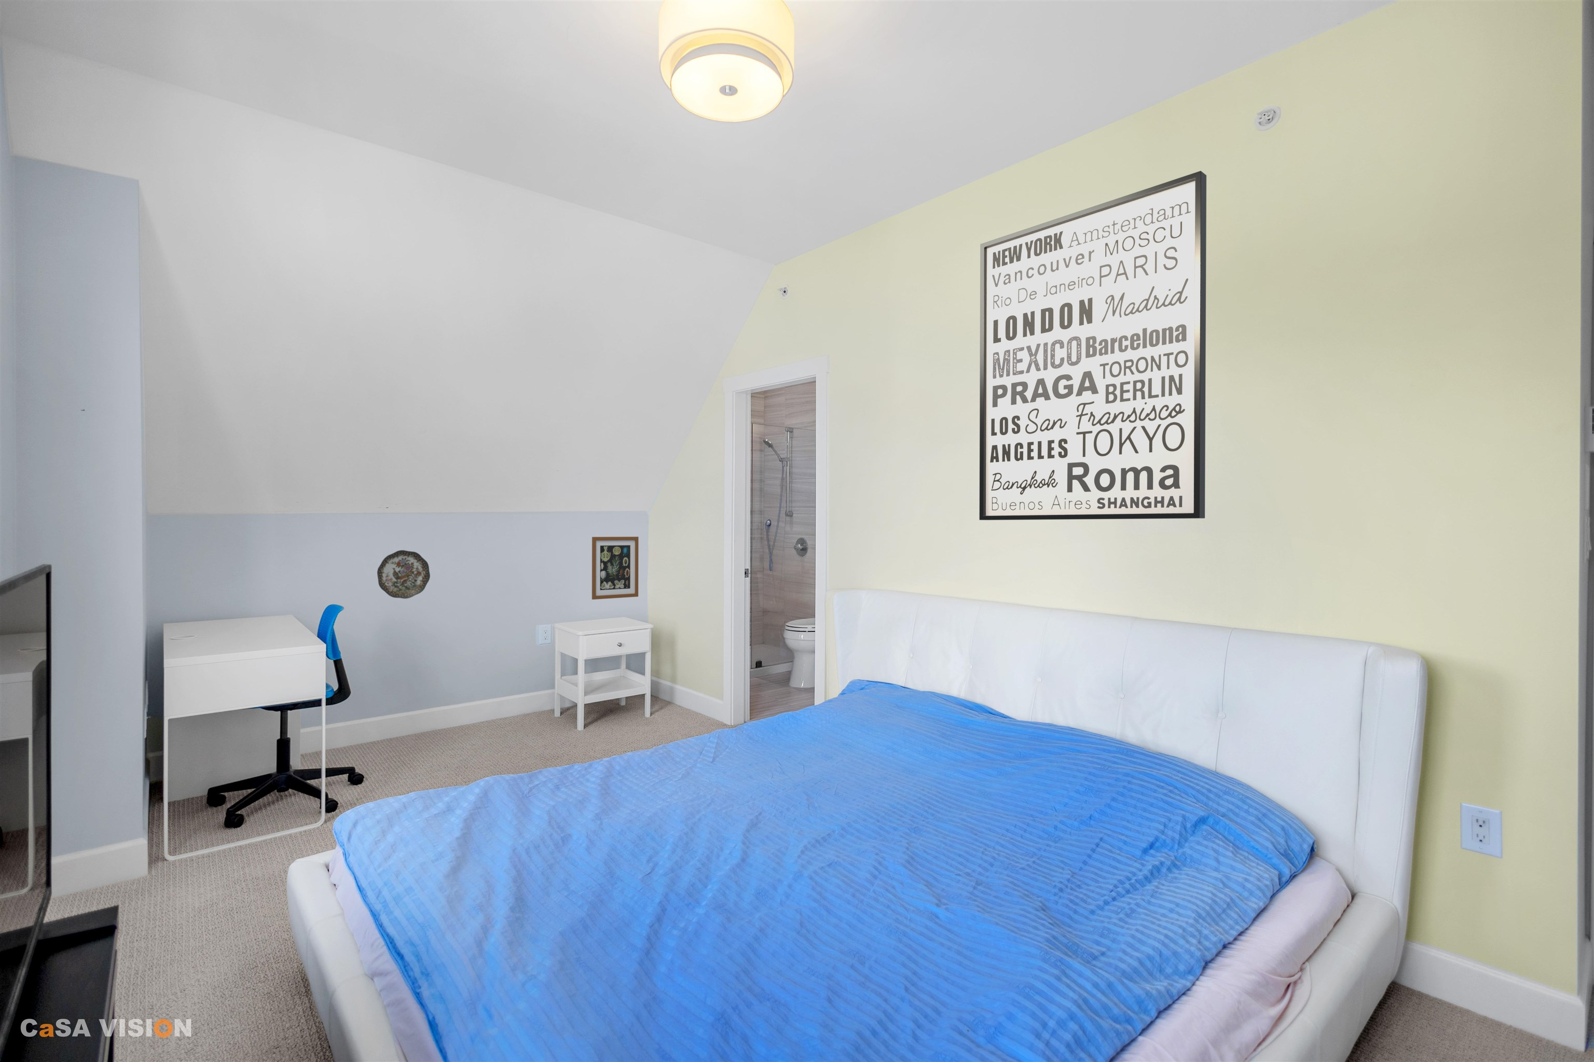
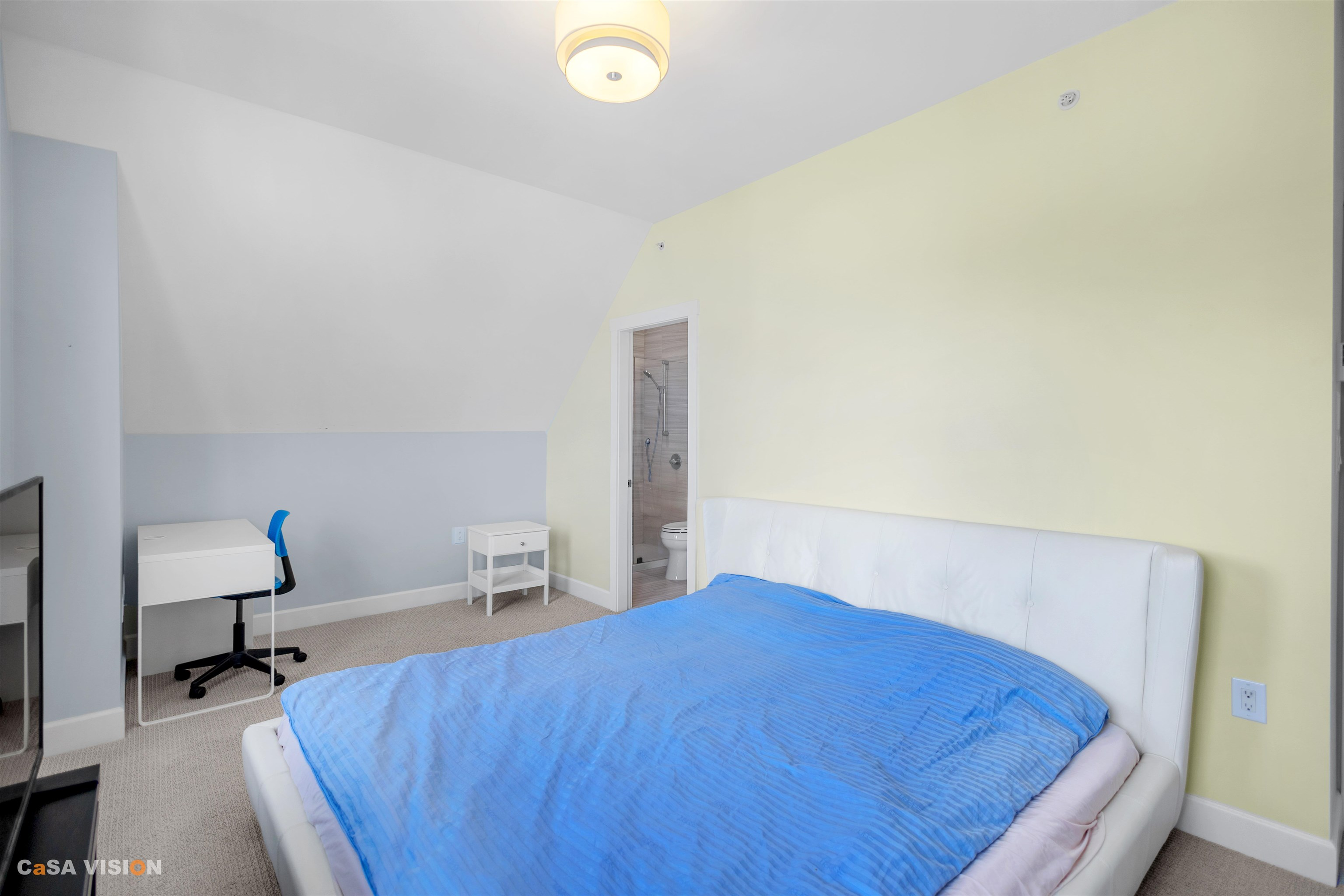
- wall art [592,536,639,600]
- wall art [978,171,1207,520]
- decorative plate [377,550,431,599]
